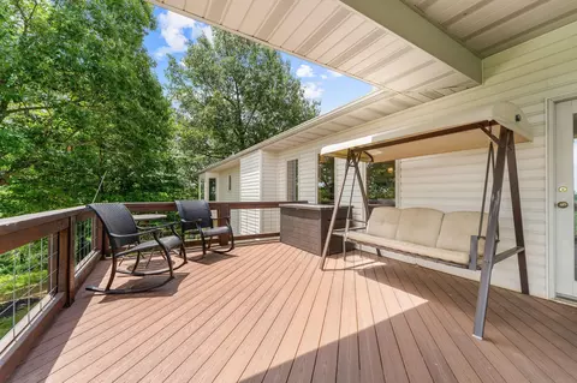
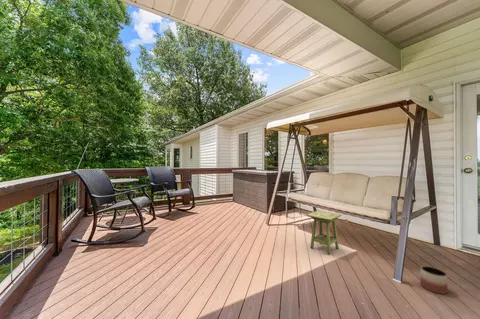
+ side table [305,210,342,255]
+ planter [419,265,449,295]
